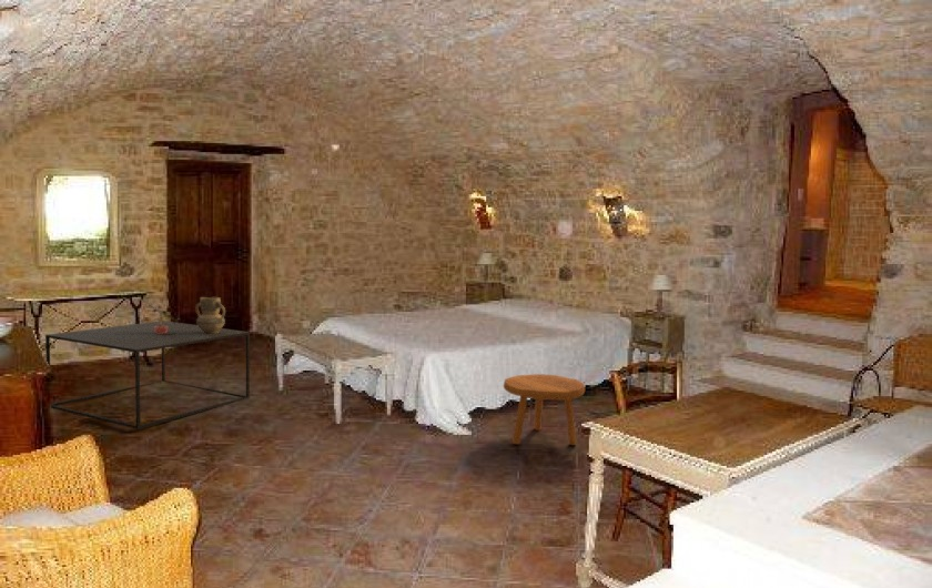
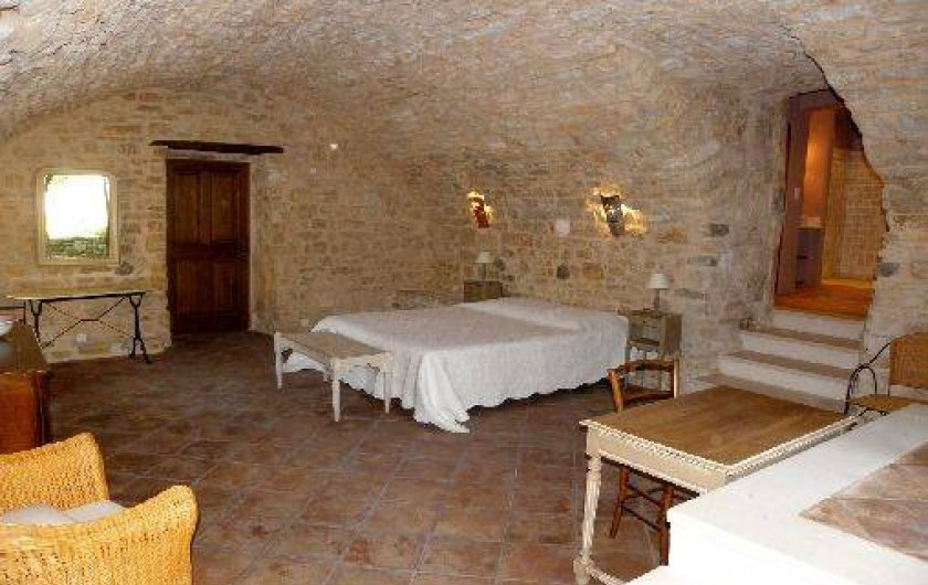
- coffee table [44,320,251,430]
- potted plant [149,304,182,334]
- ceramic jug [194,296,226,334]
- footstool [503,373,586,446]
